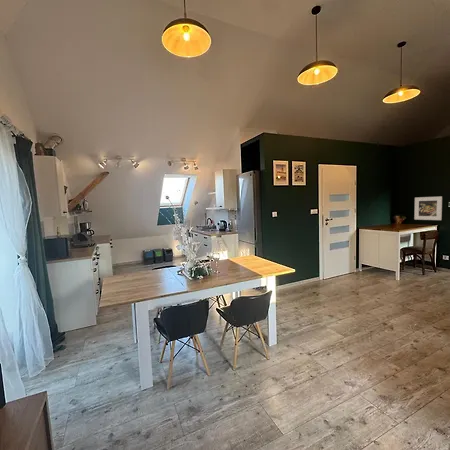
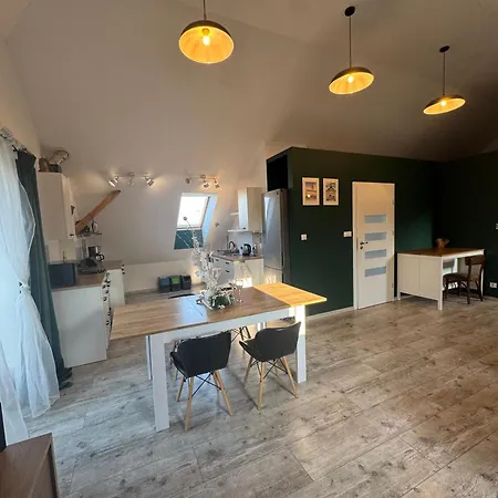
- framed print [413,195,443,221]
